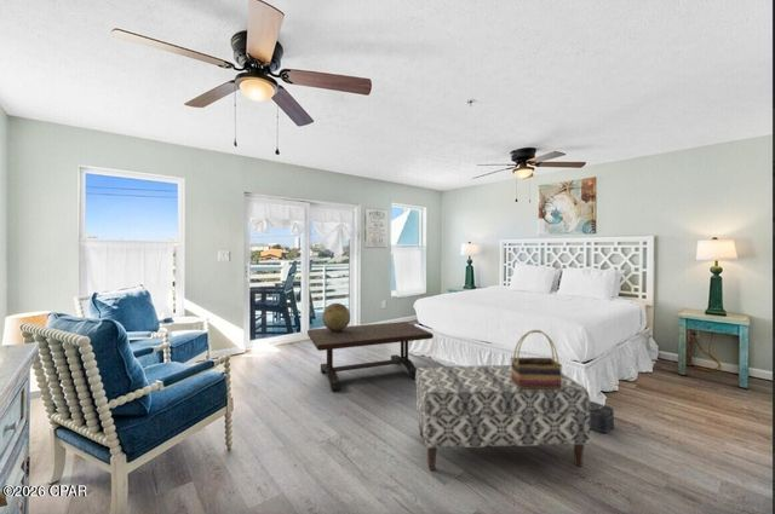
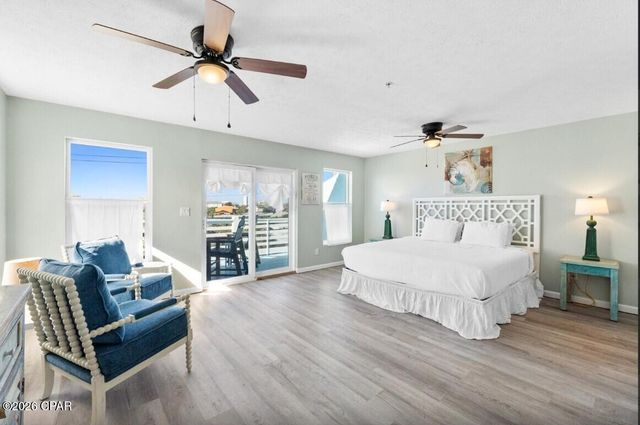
- storage bin [590,399,615,434]
- woven basket [510,329,563,389]
- bench [414,364,591,472]
- coffee table [306,320,435,393]
- decorative sphere [321,302,351,331]
